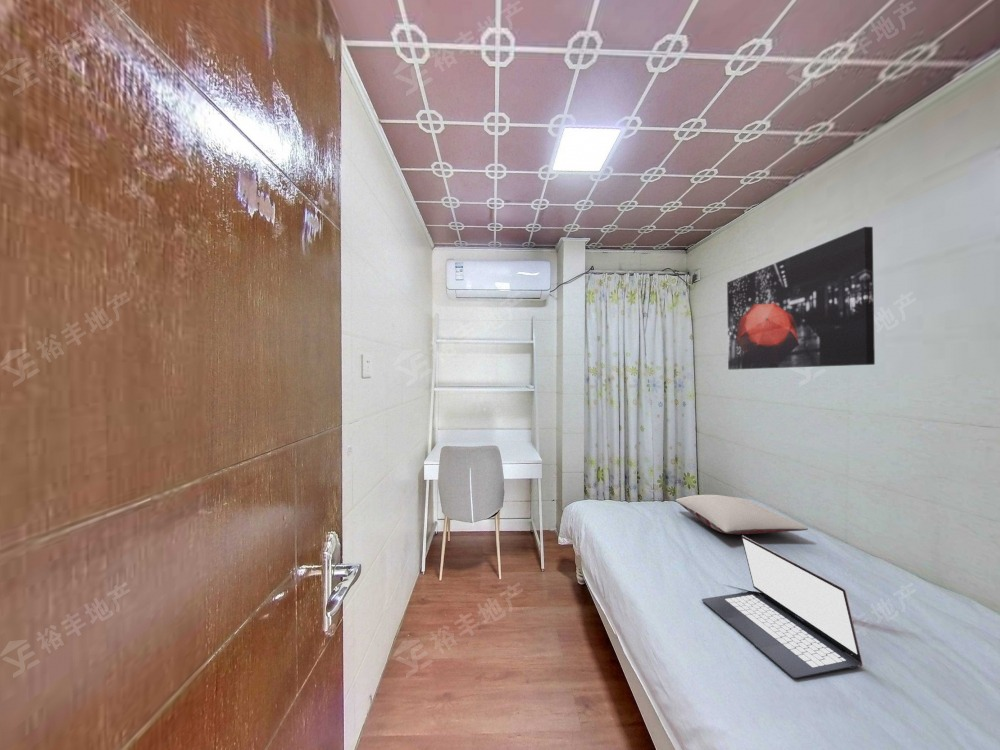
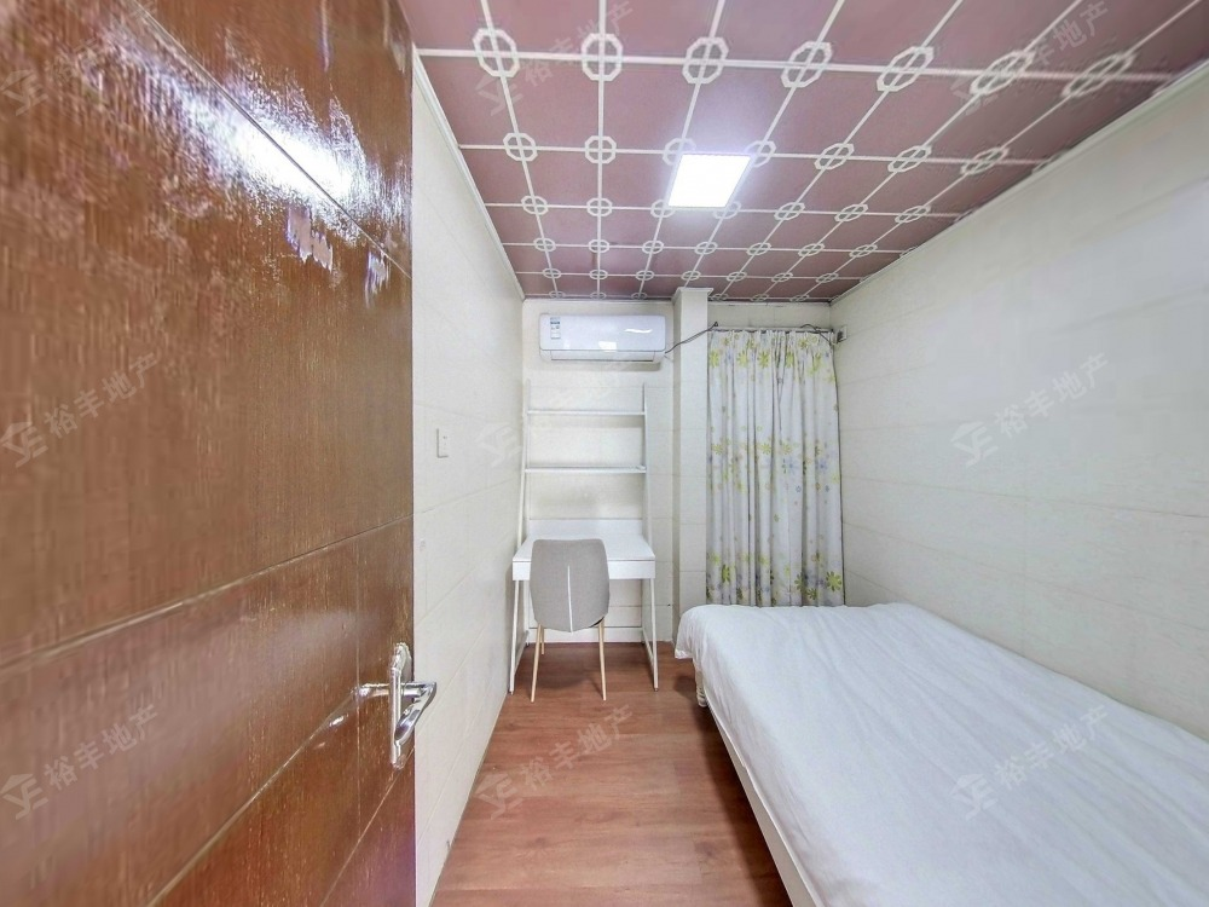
- wall art [726,226,876,370]
- laptop [701,535,864,679]
- pillow [675,494,809,535]
